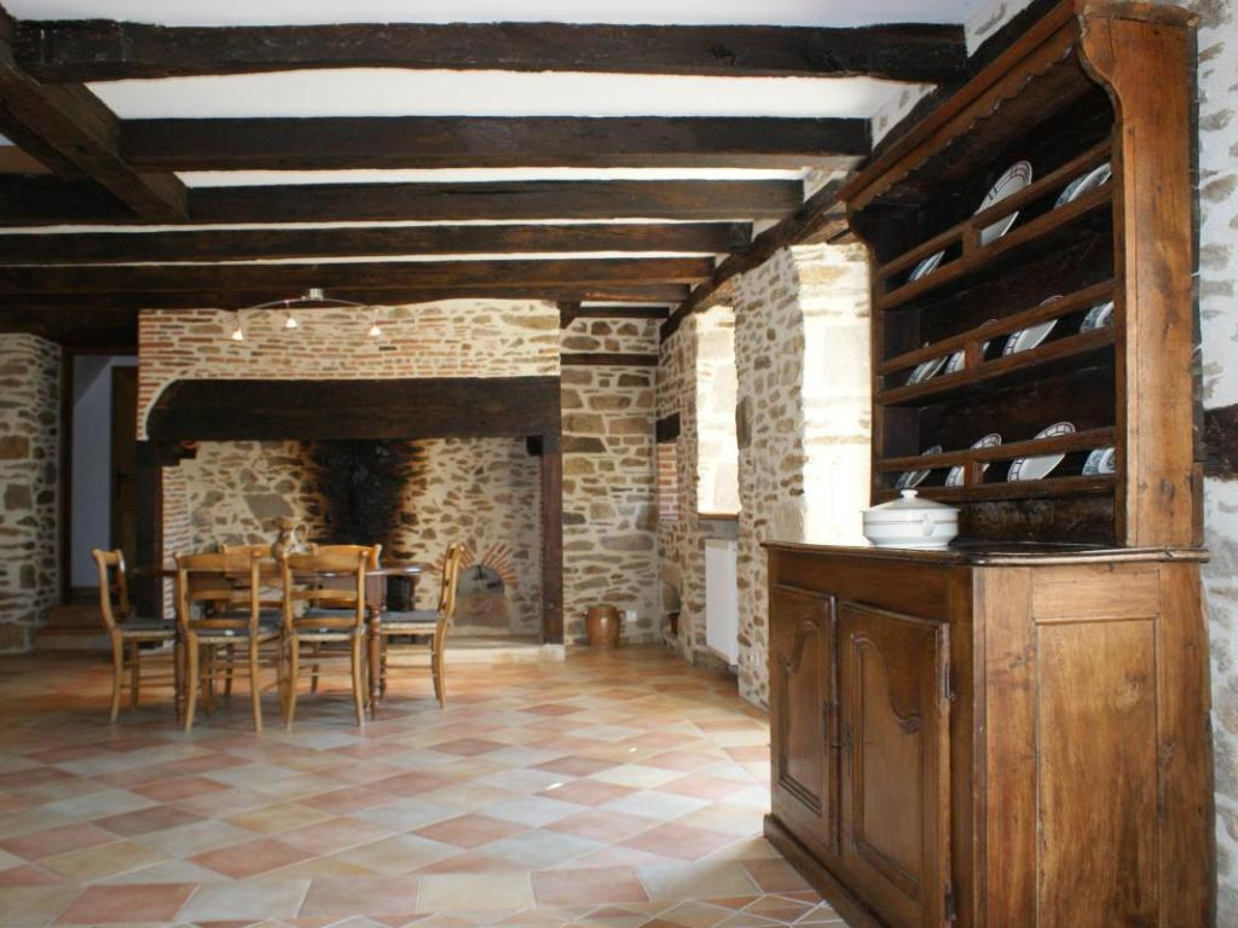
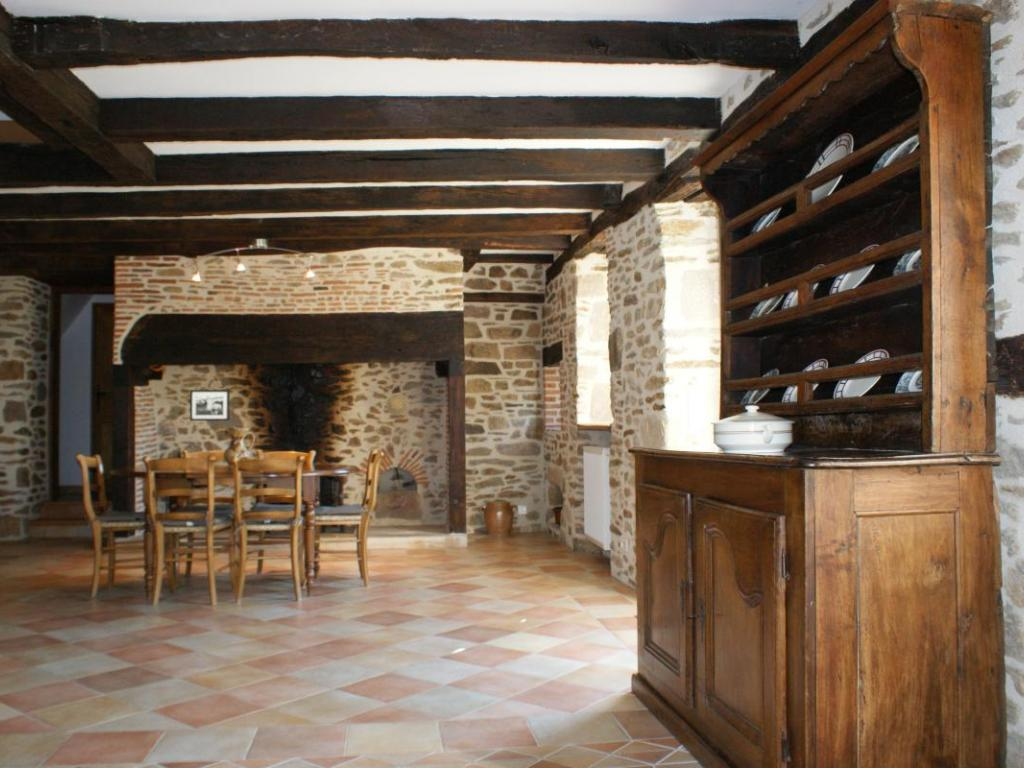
+ picture frame [189,389,231,422]
+ decorative plate [385,392,410,417]
